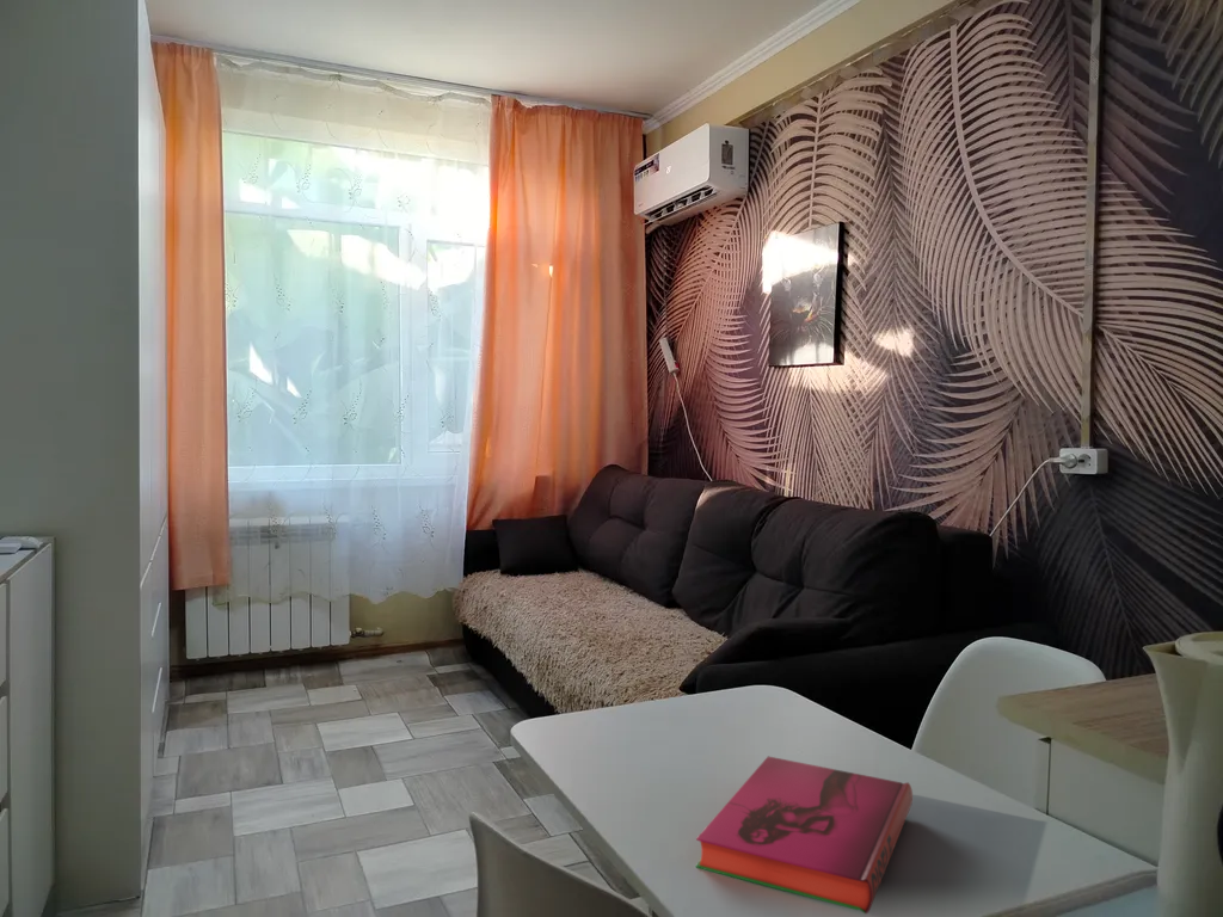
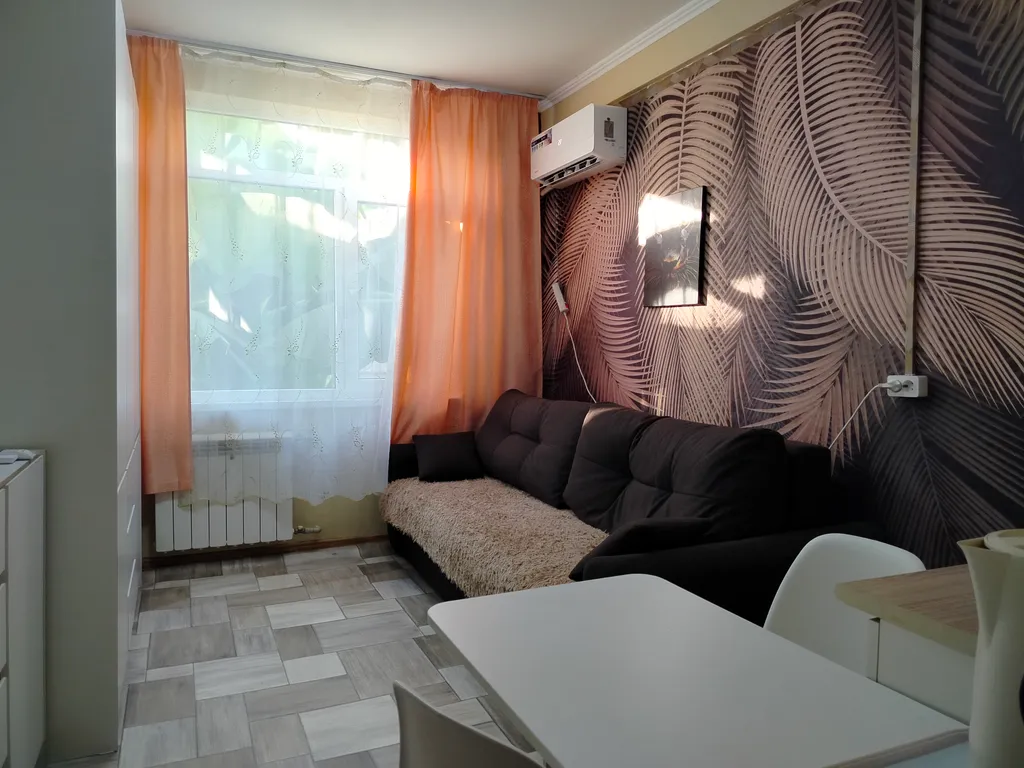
- hardback book [695,756,914,915]
